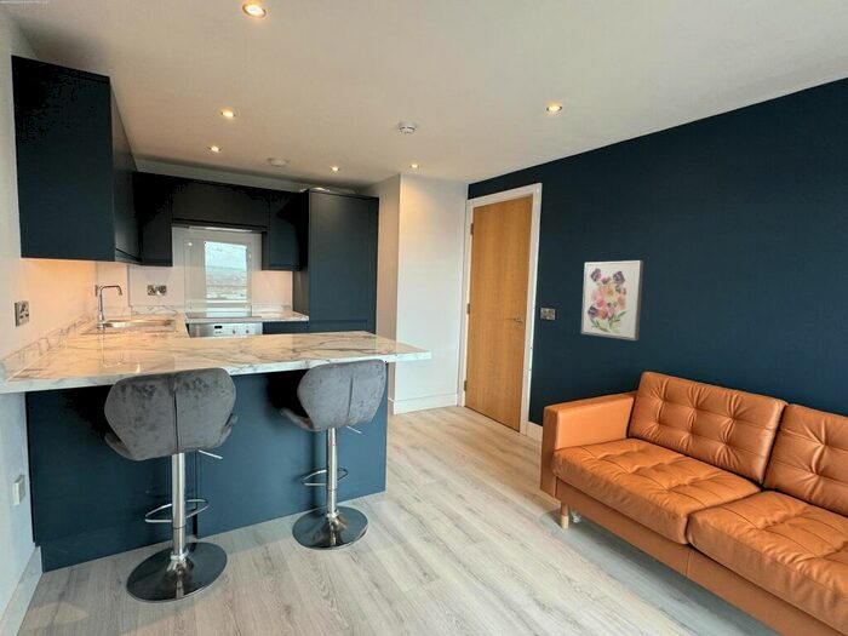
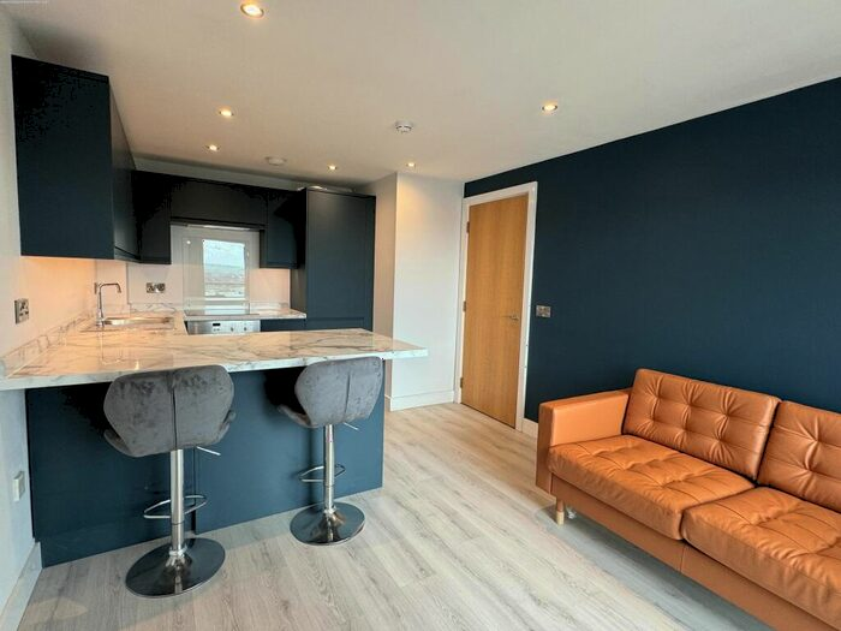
- wall art [580,259,644,342]
